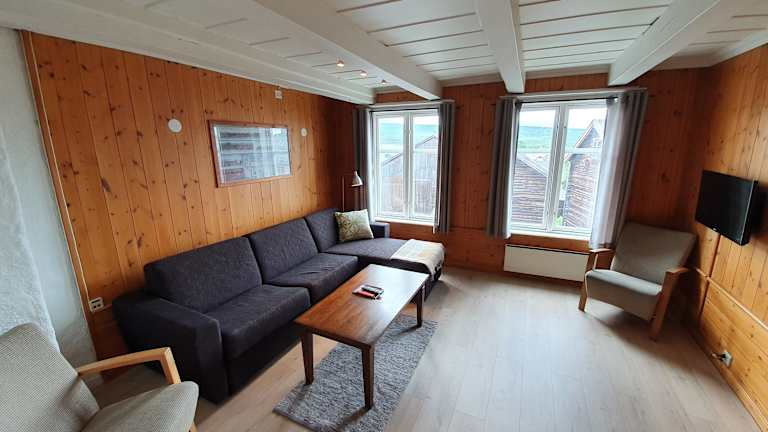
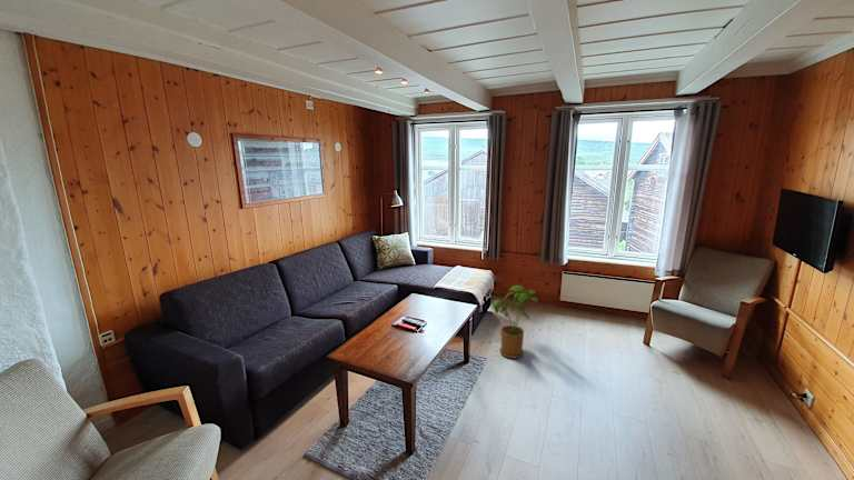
+ house plant [491,284,539,359]
